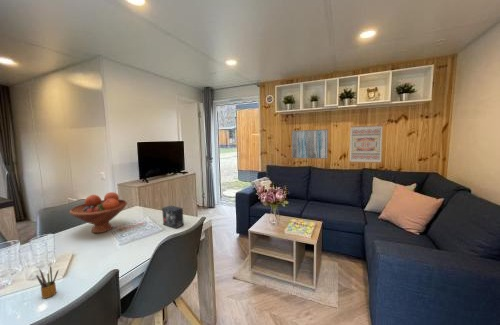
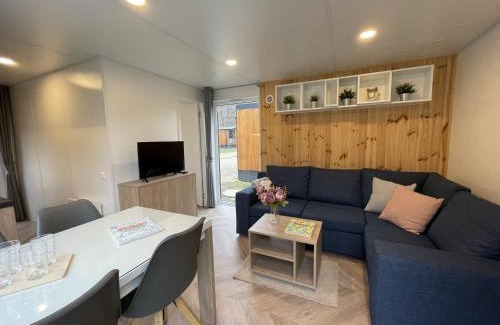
- pencil box [35,264,59,299]
- wall art [349,124,384,164]
- small box [161,204,185,229]
- fruit bowl [68,191,128,234]
- wall art [291,129,329,160]
